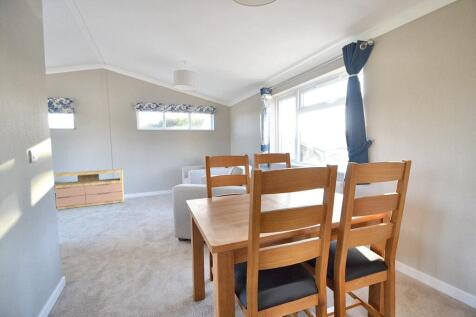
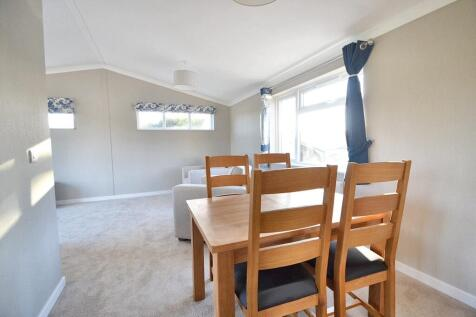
- sideboard [53,168,125,210]
